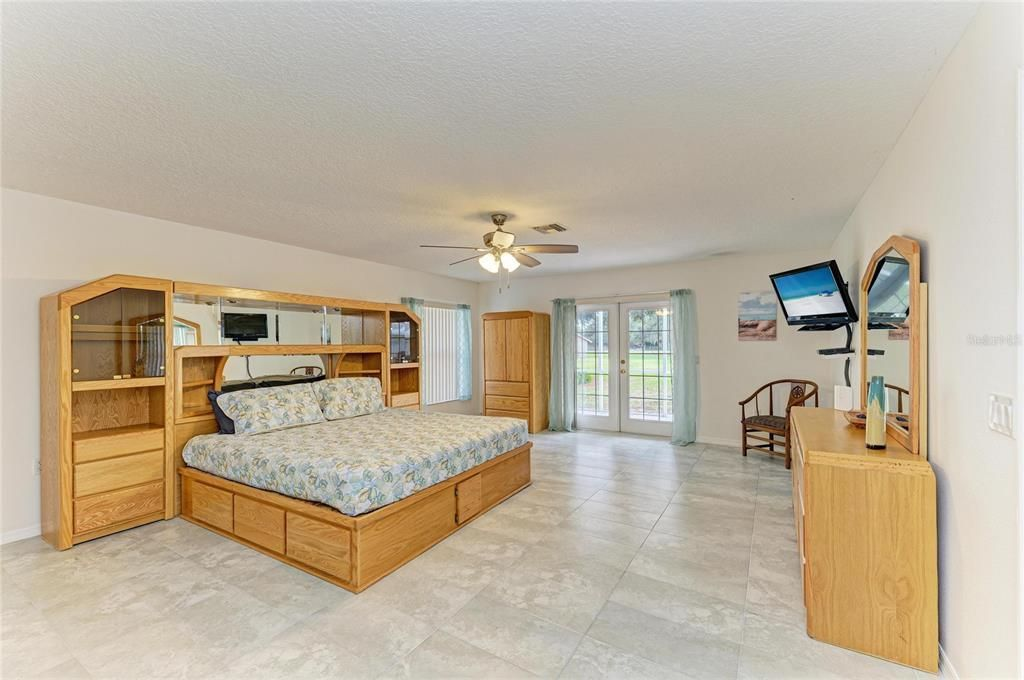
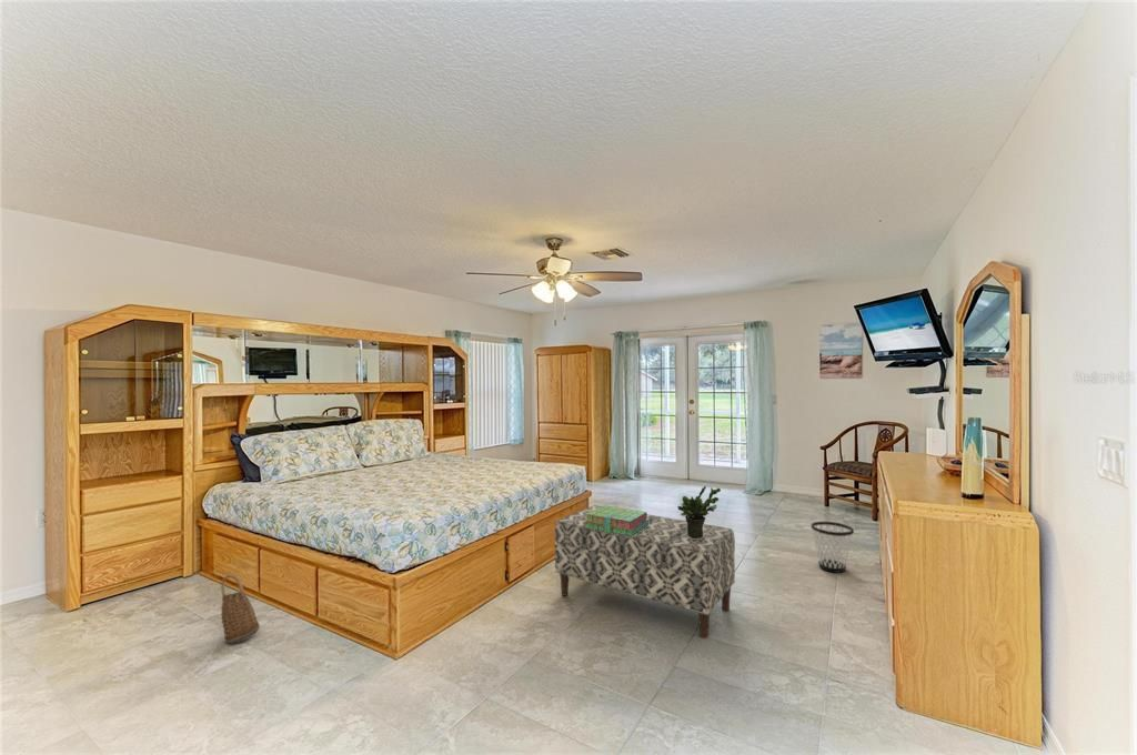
+ stack of books [583,504,648,537]
+ basket [220,573,261,644]
+ potted plant [676,485,722,538]
+ bench [554,504,736,640]
+ wastebasket [809,521,855,574]
